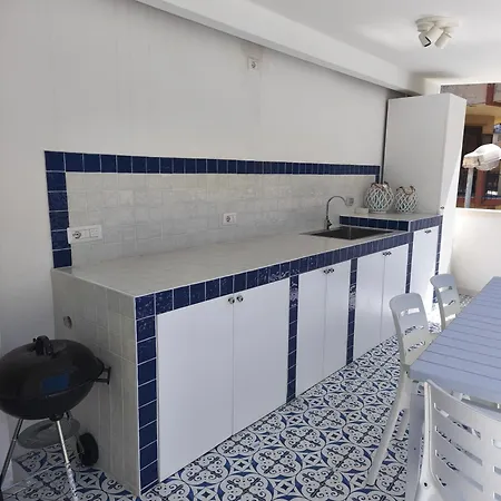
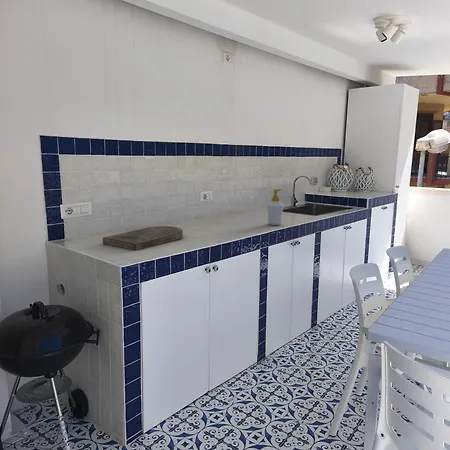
+ soap bottle [265,188,285,226]
+ cutting board [102,225,184,252]
